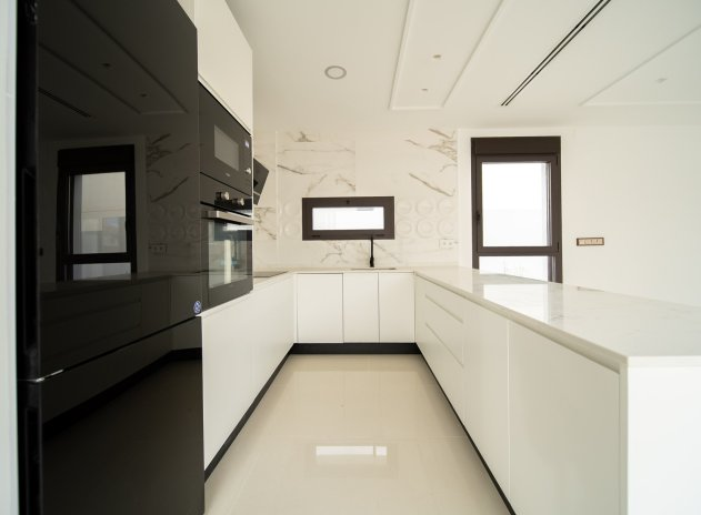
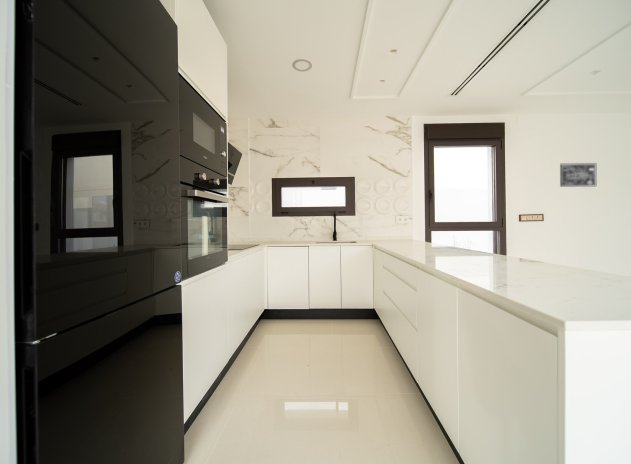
+ wall art [559,162,597,188]
